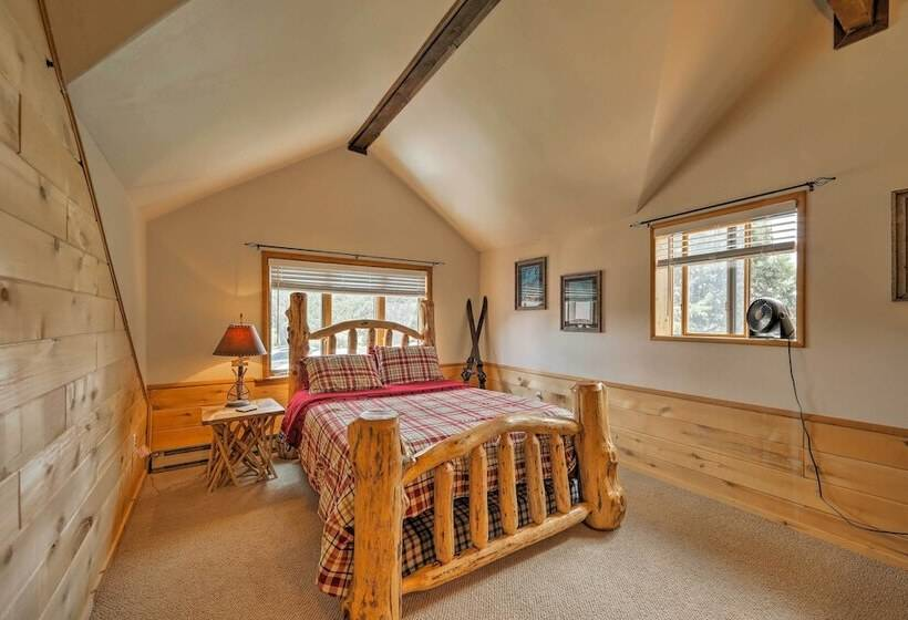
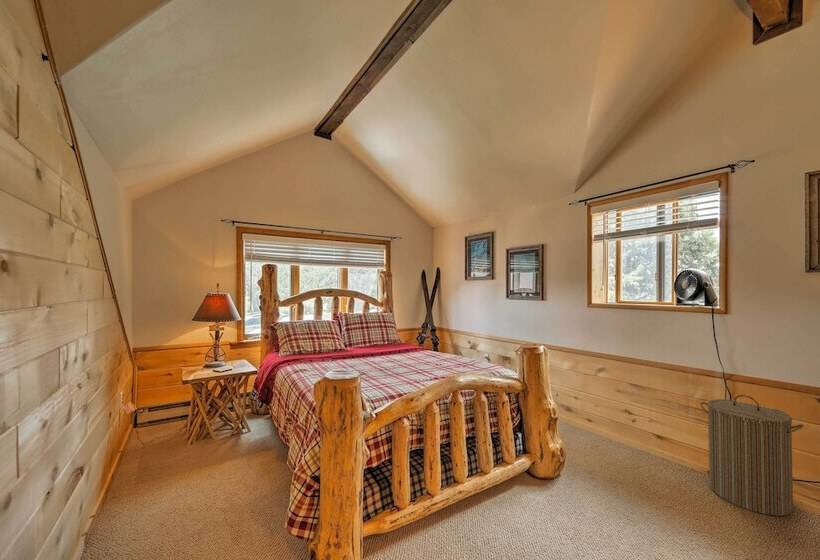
+ laundry hamper [699,394,805,517]
